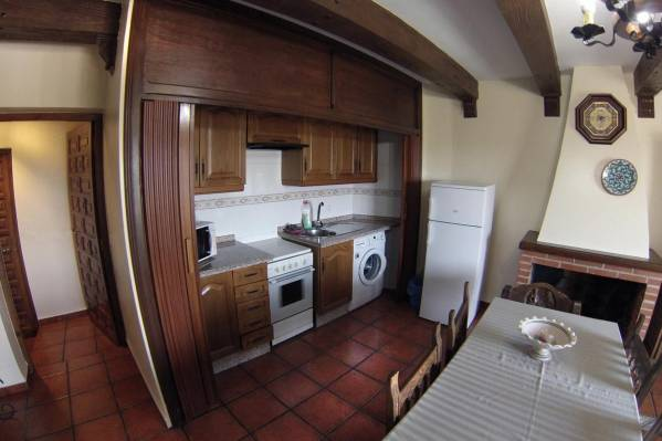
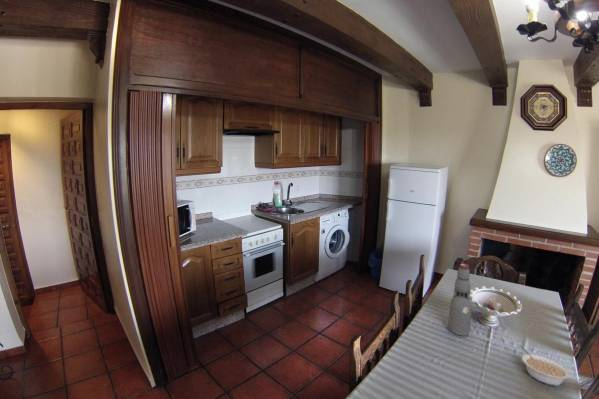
+ bottle [447,263,472,337]
+ legume [520,346,571,387]
